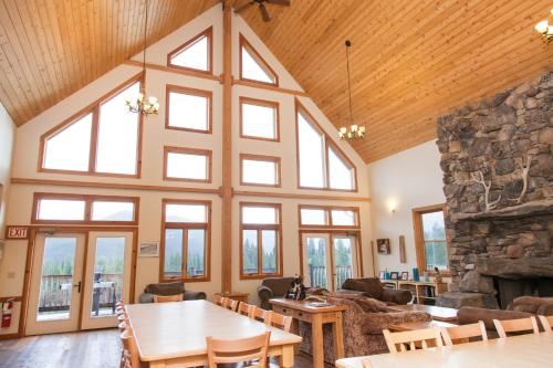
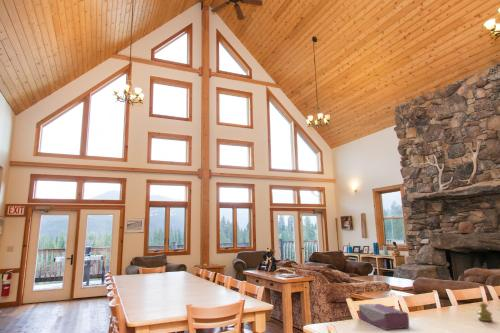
+ salt shaker [476,302,494,323]
+ tissue box [358,303,410,331]
